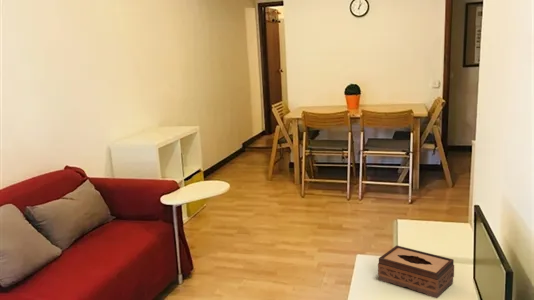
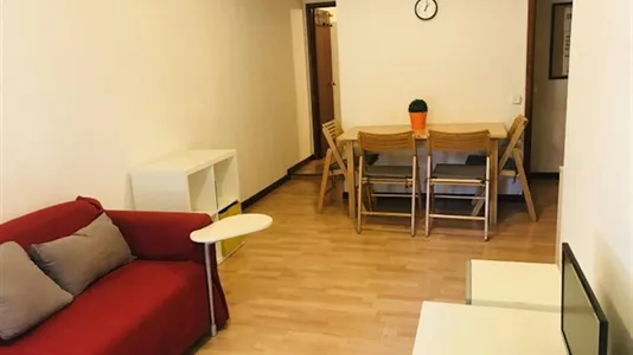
- tissue box [377,244,455,299]
